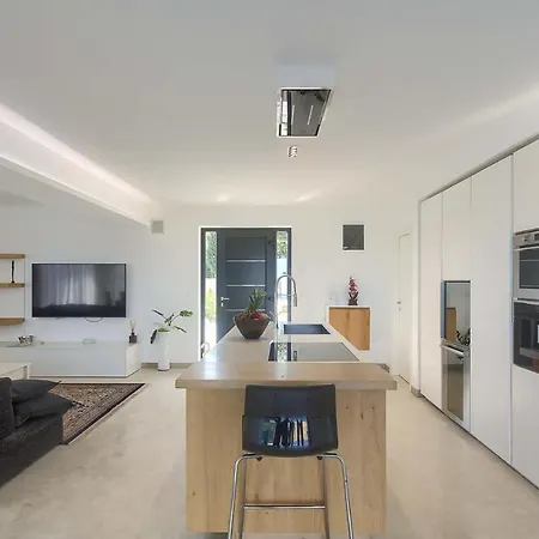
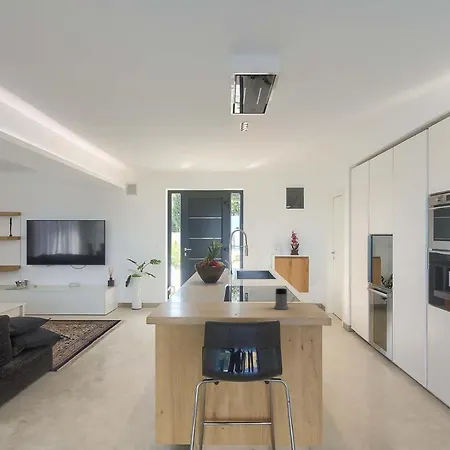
+ mug [273,287,295,310]
